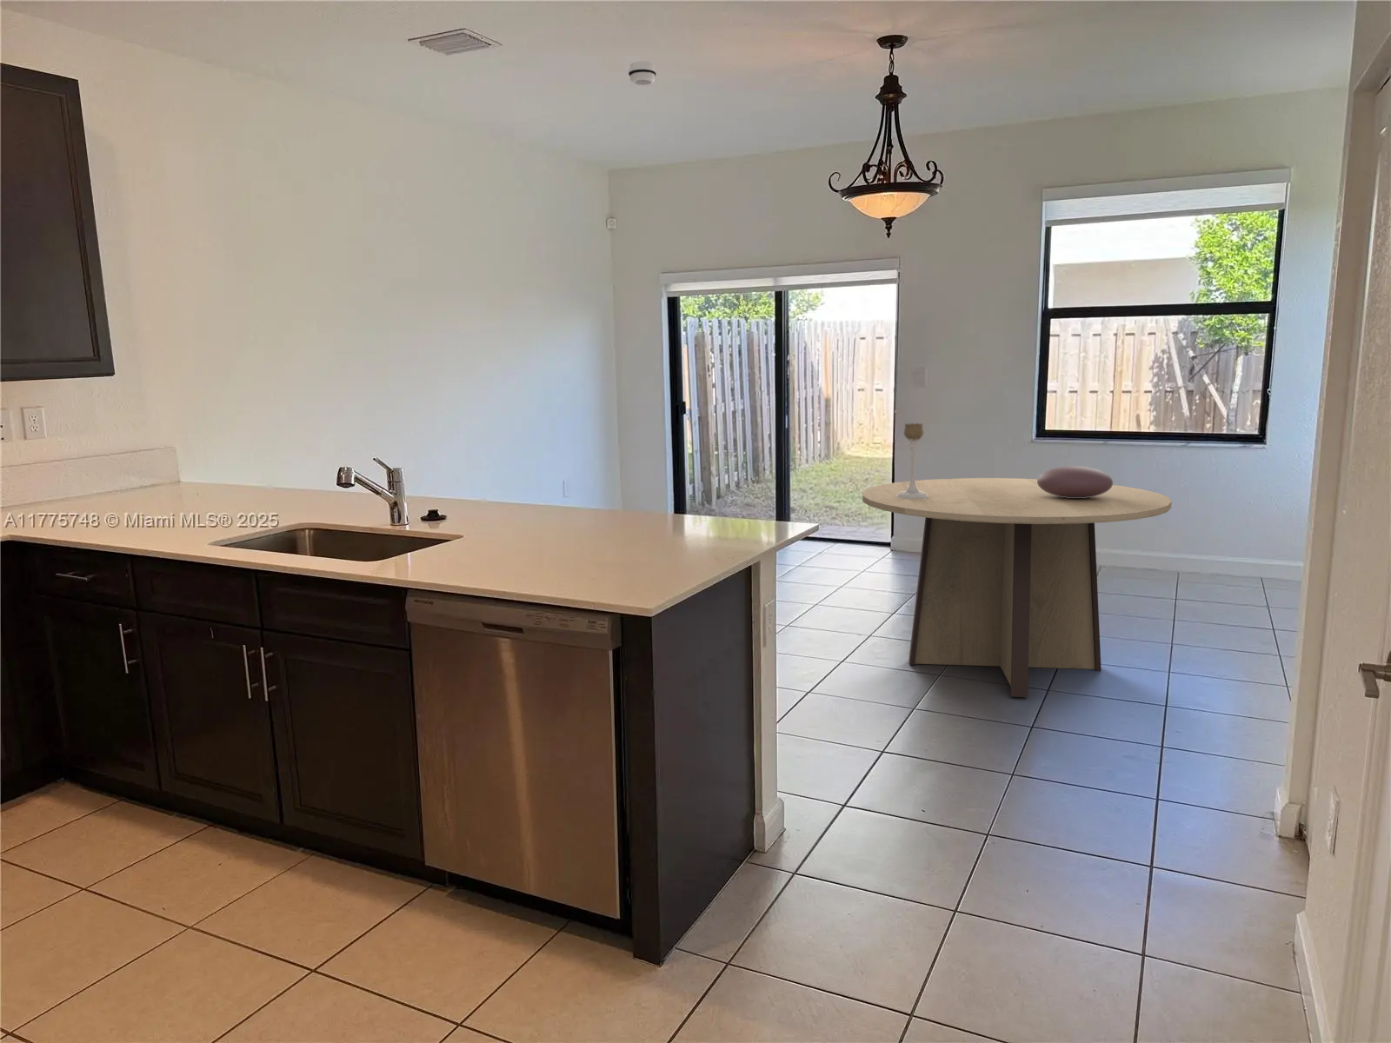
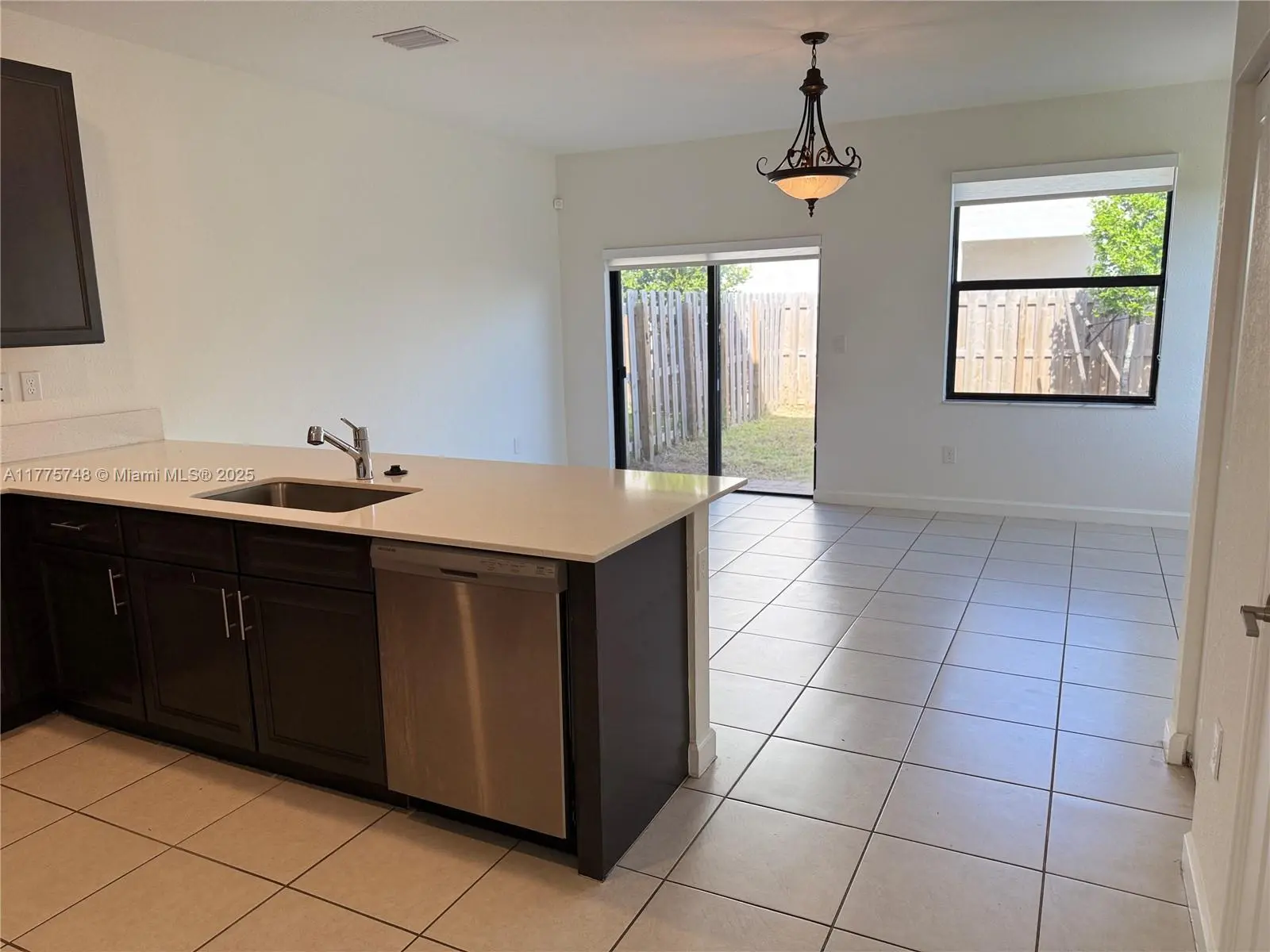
- candle holder [897,423,928,498]
- smoke detector [628,61,657,87]
- decorative bowl [1037,465,1114,498]
- dining table [862,478,1173,698]
